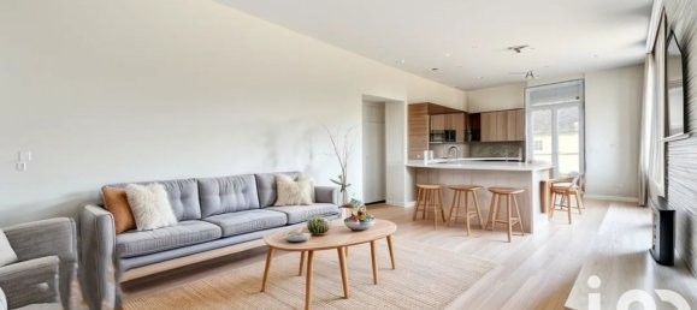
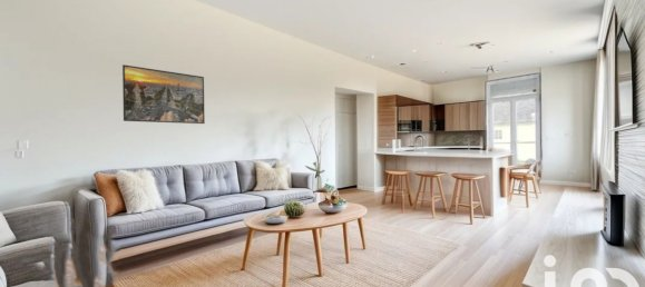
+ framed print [121,63,206,125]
